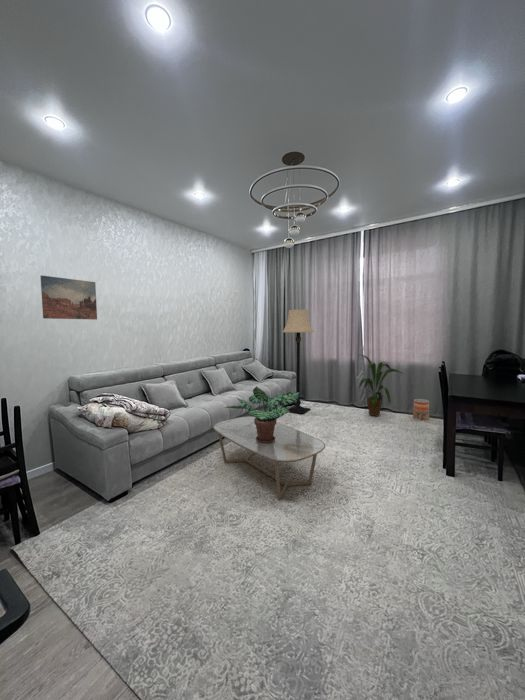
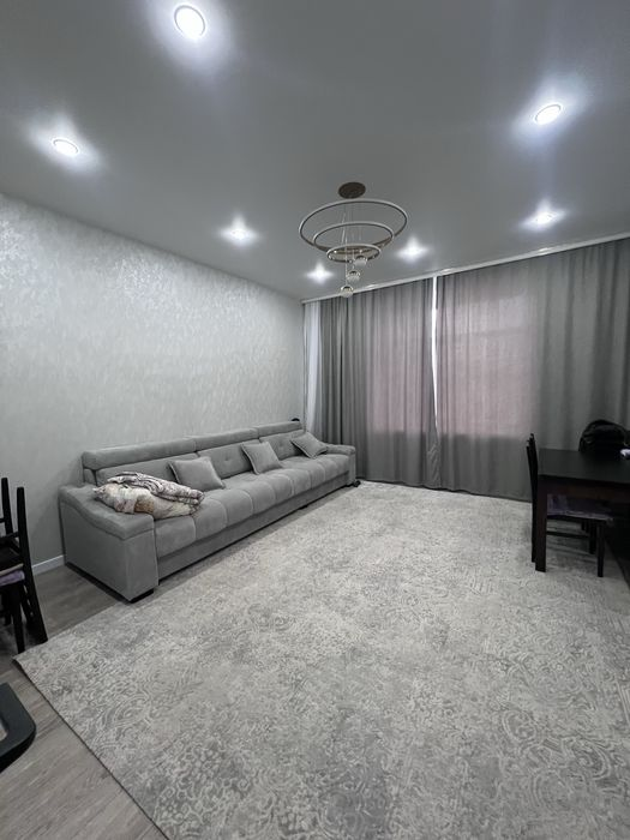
- planter [412,398,430,422]
- house plant [357,354,406,418]
- coffee table [212,416,326,500]
- potted plant [224,385,300,443]
- wall art [39,274,98,321]
- lamp [281,309,315,416]
